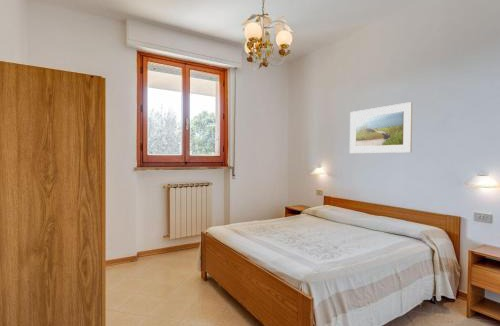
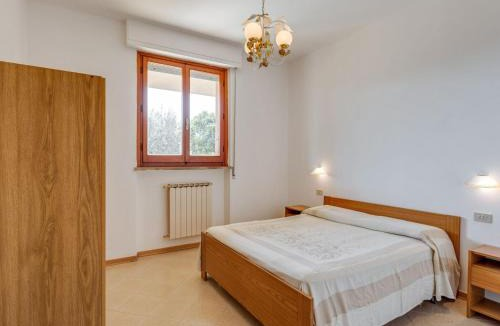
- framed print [349,101,413,154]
